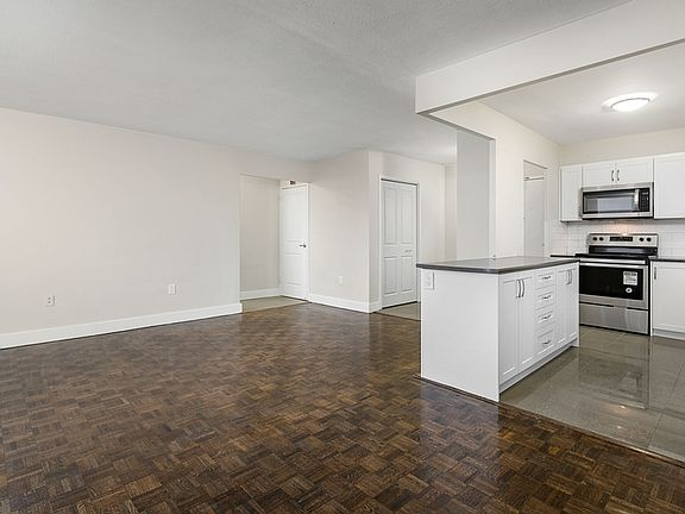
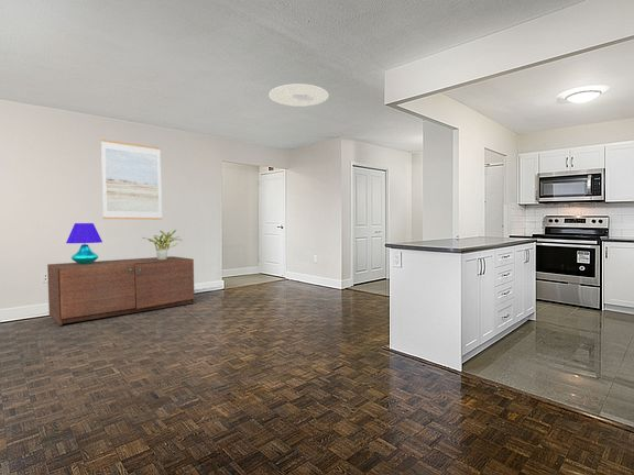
+ table lamp [65,222,103,264]
+ wall art [100,139,163,221]
+ storage trunk [46,255,196,327]
+ ceiling light [267,84,329,108]
+ potted plant [141,229,183,261]
